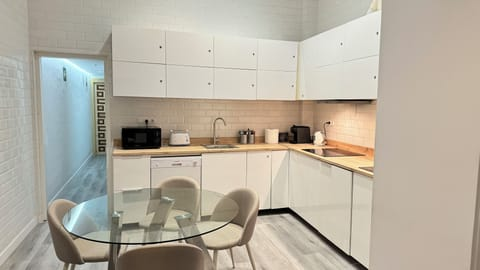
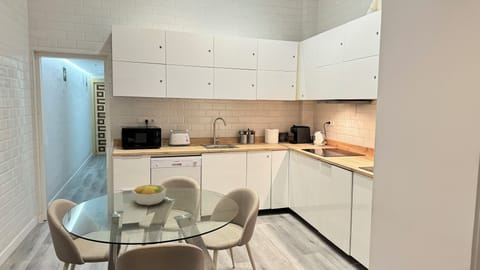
+ fruit bowl [131,184,167,206]
